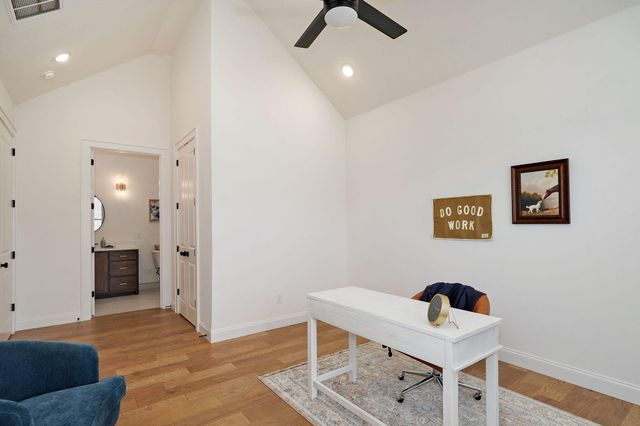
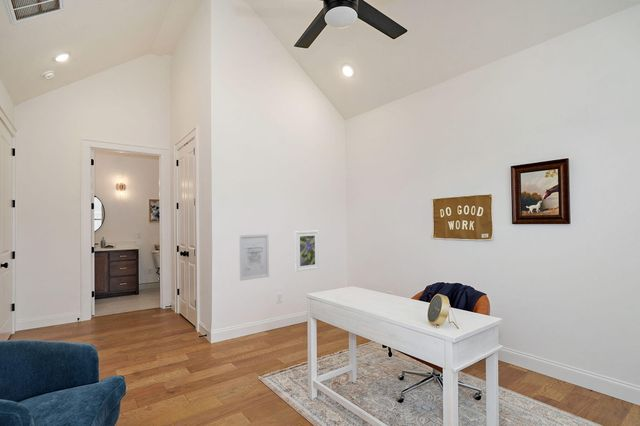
+ wall art [238,233,270,282]
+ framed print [294,230,320,273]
